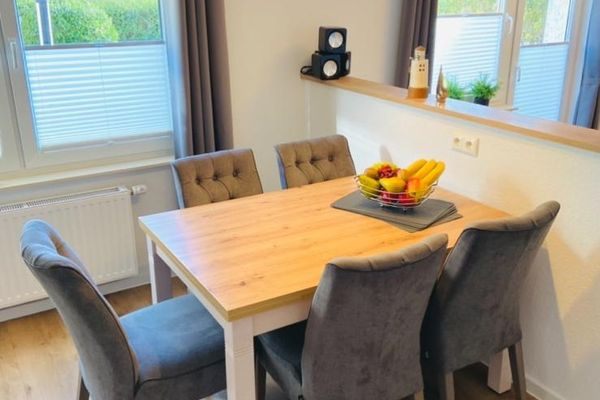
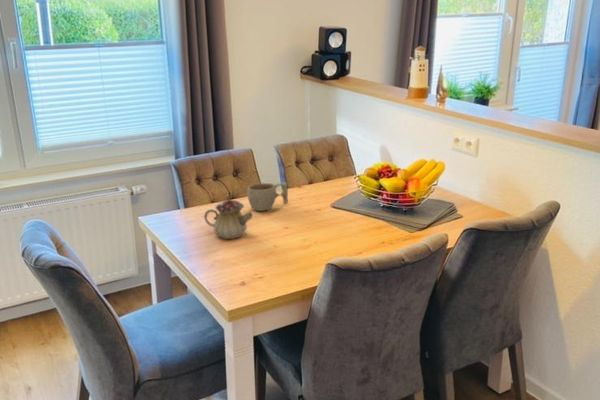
+ cup [246,181,289,212]
+ teapot [203,195,253,240]
